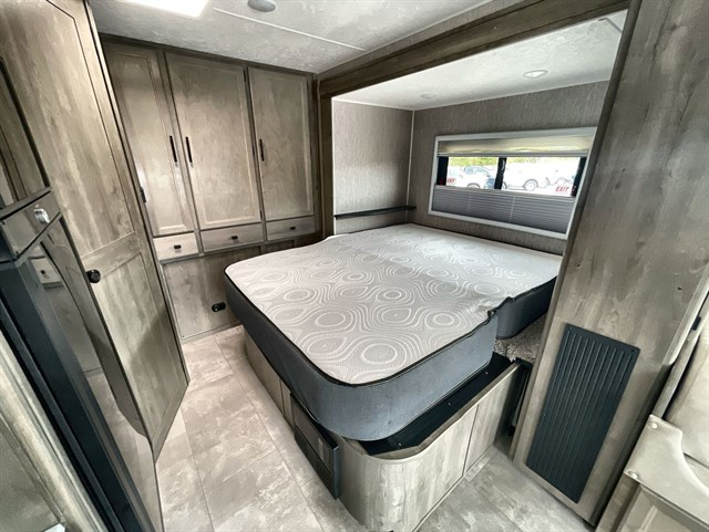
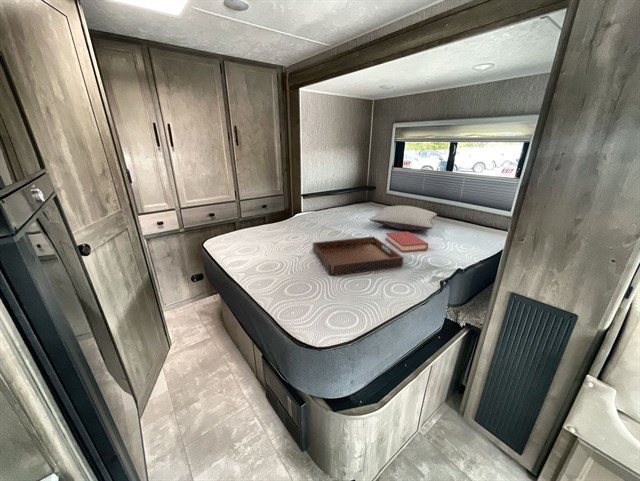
+ hardback book [385,231,429,253]
+ serving tray [312,236,405,277]
+ pillow [368,205,438,231]
